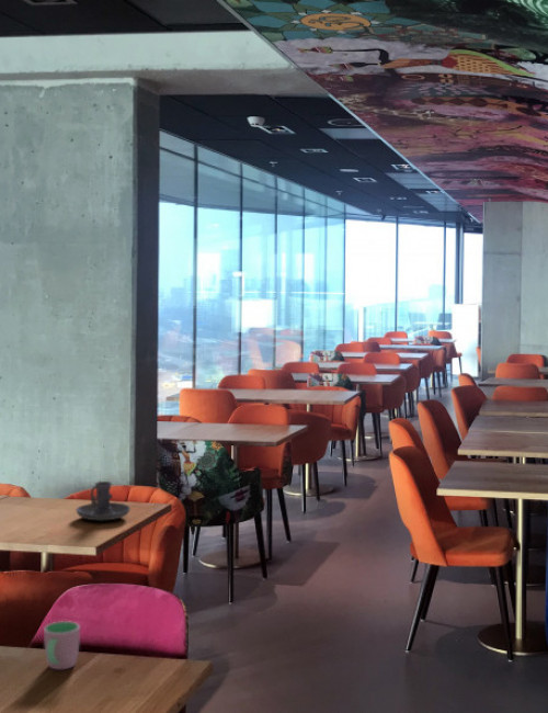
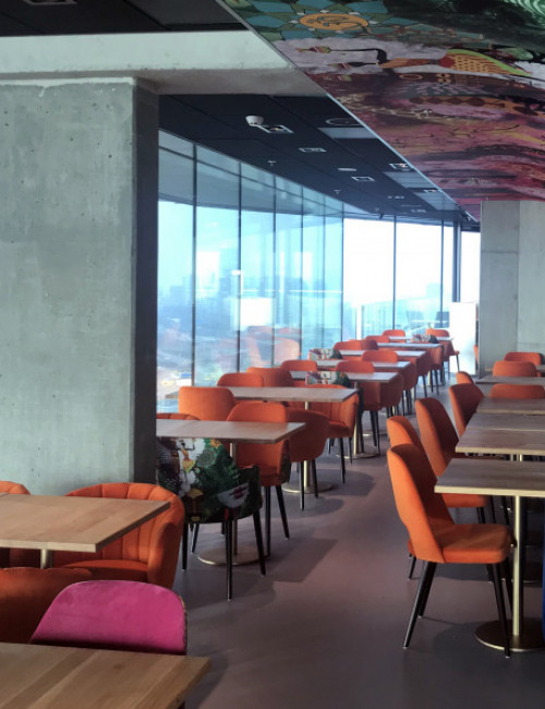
- candle holder [75,480,132,522]
- cup [43,620,81,670]
